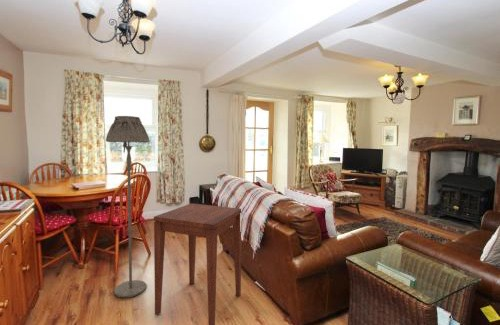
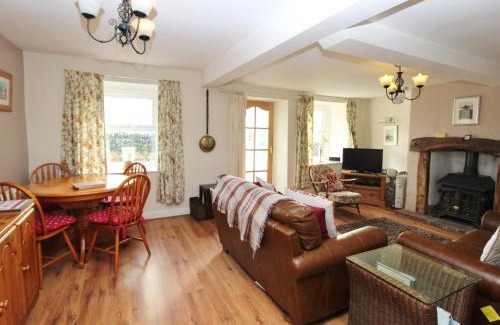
- side table [153,203,242,325]
- floor lamp [105,115,150,299]
